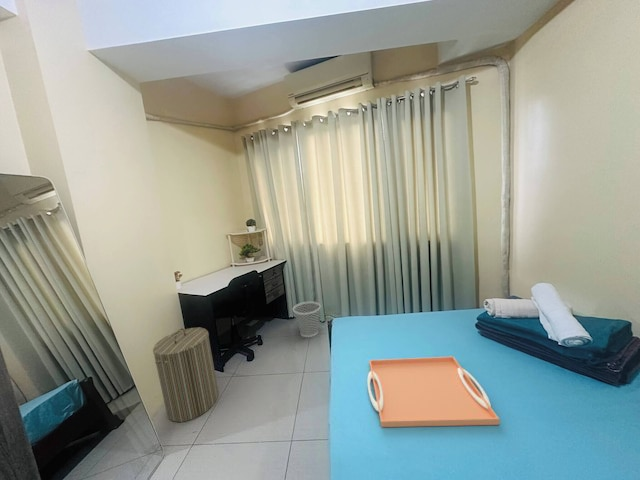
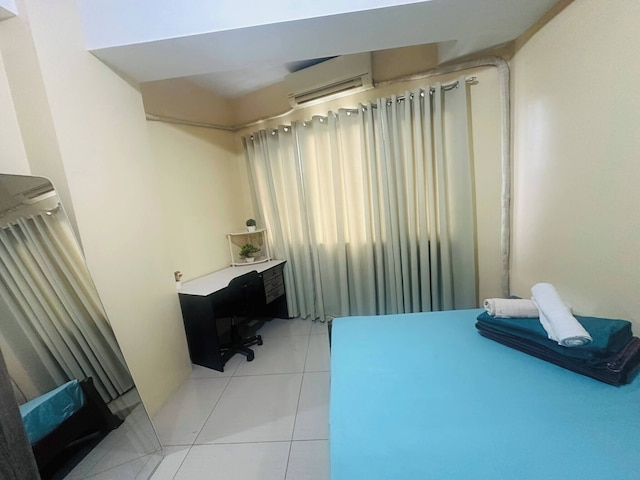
- laundry hamper [152,326,219,423]
- wastebasket [292,301,321,338]
- serving tray [366,355,500,428]
